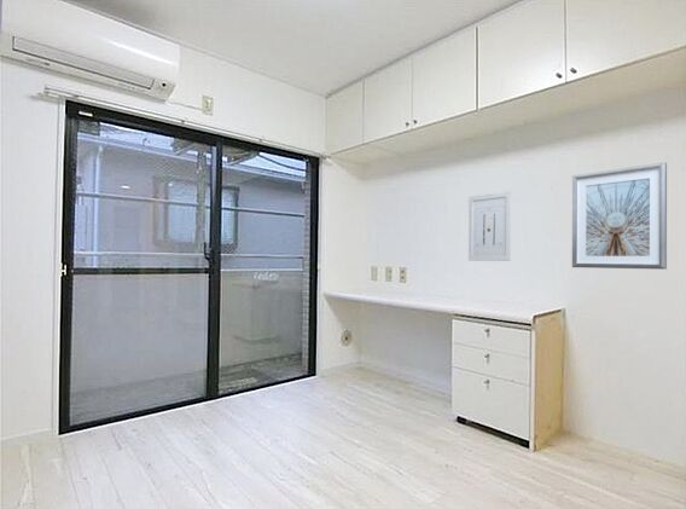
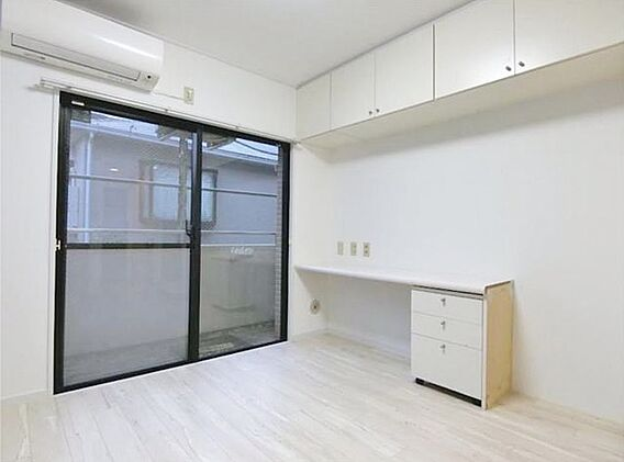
- picture frame [571,161,668,271]
- wall art [467,190,512,262]
